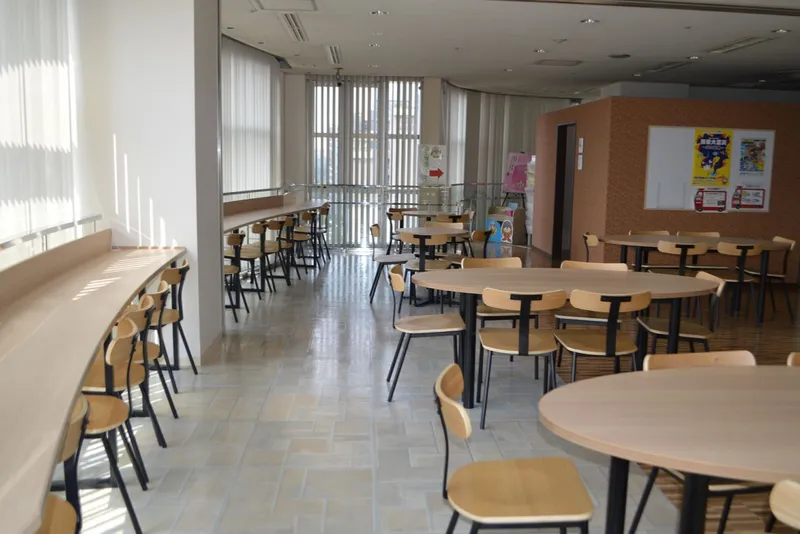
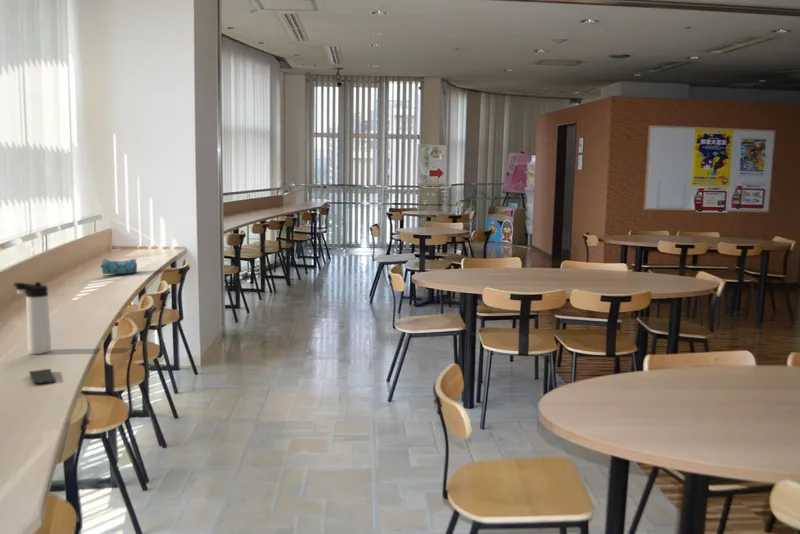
+ smartphone [28,368,57,386]
+ thermos bottle [13,281,52,355]
+ pencil case [100,257,138,275]
